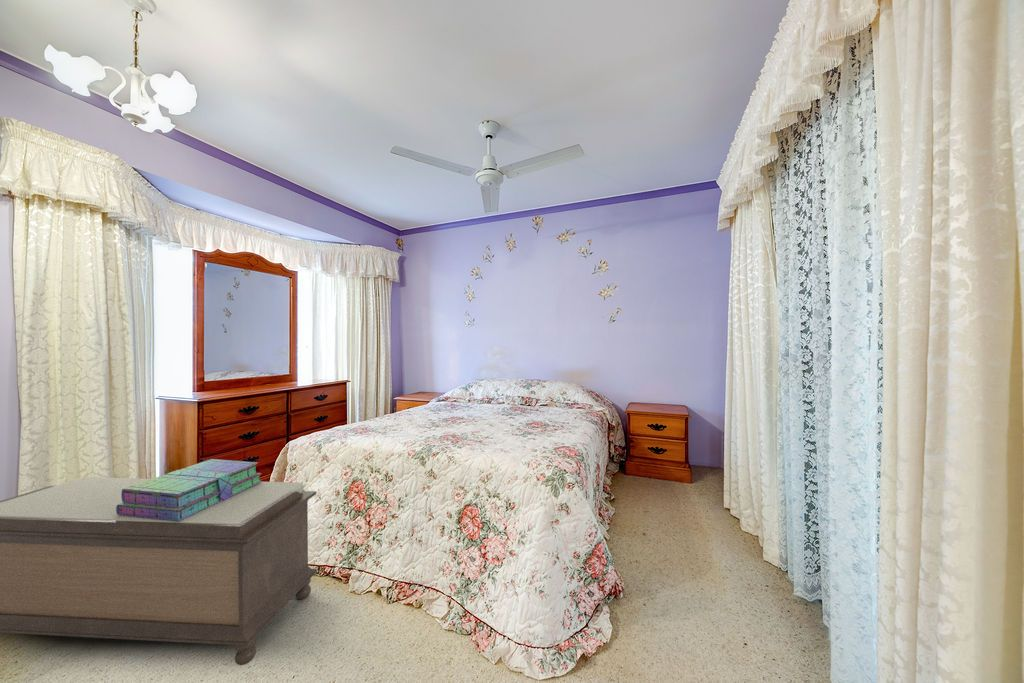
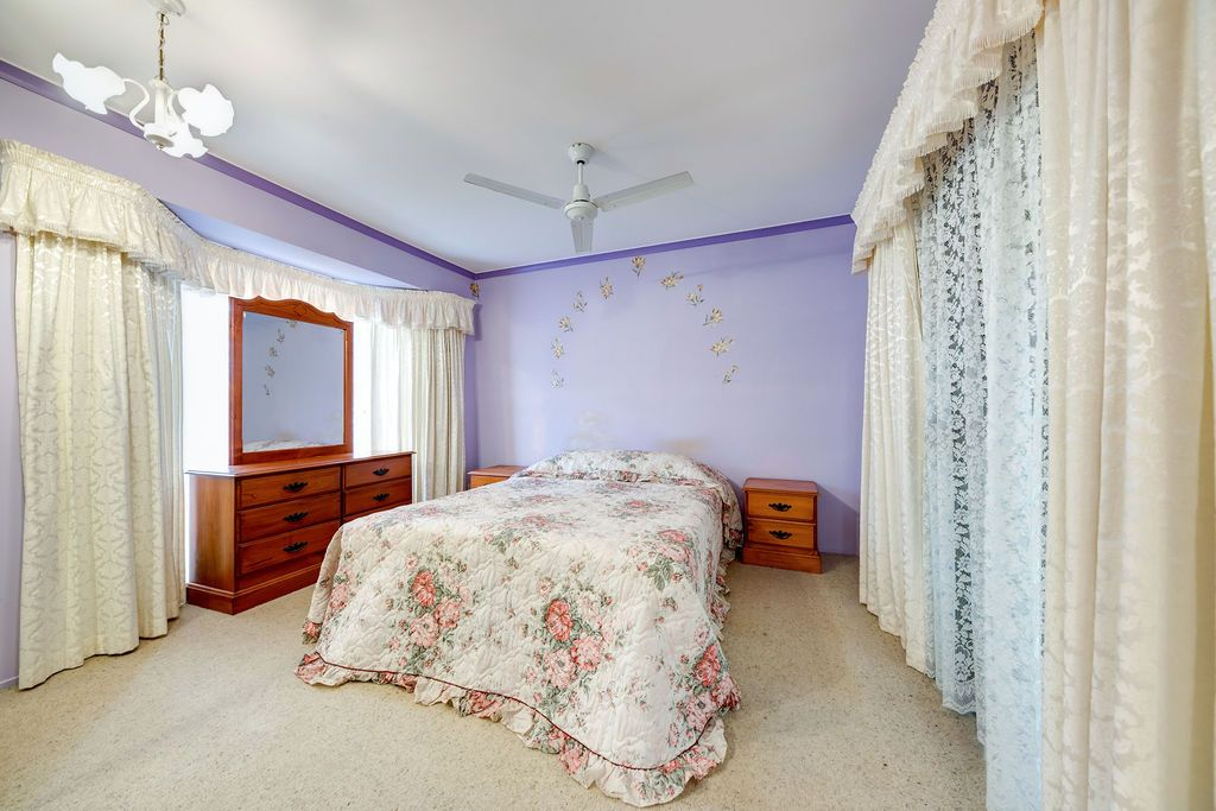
- stack of books [116,458,263,521]
- bench [0,476,318,666]
